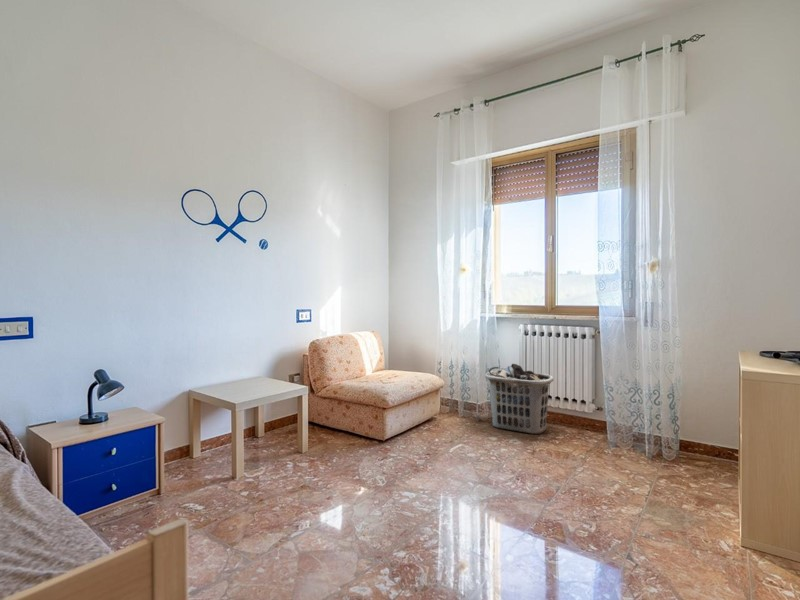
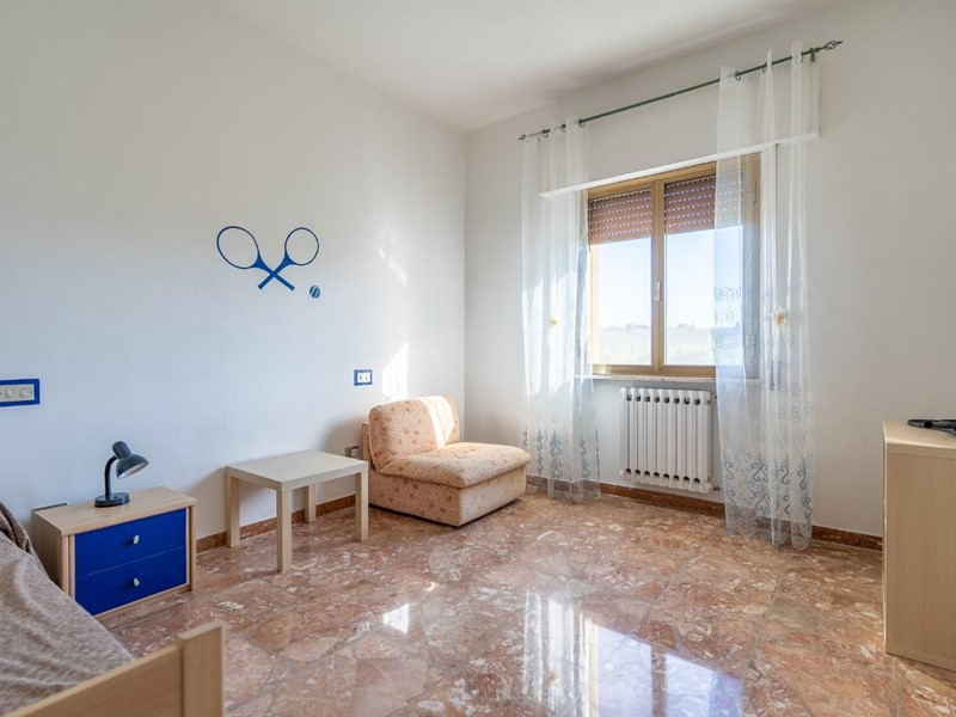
- clothes hamper [484,363,555,435]
